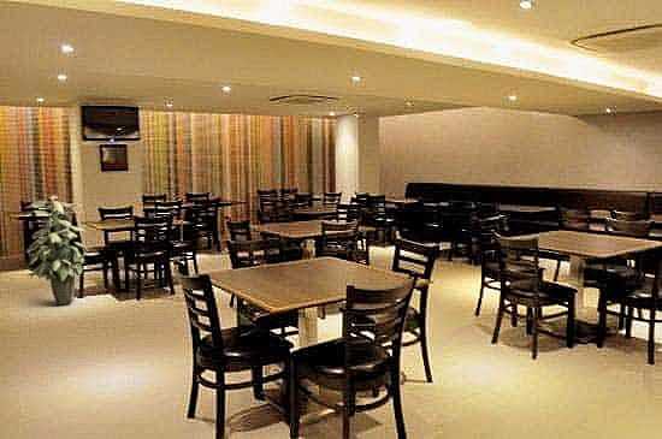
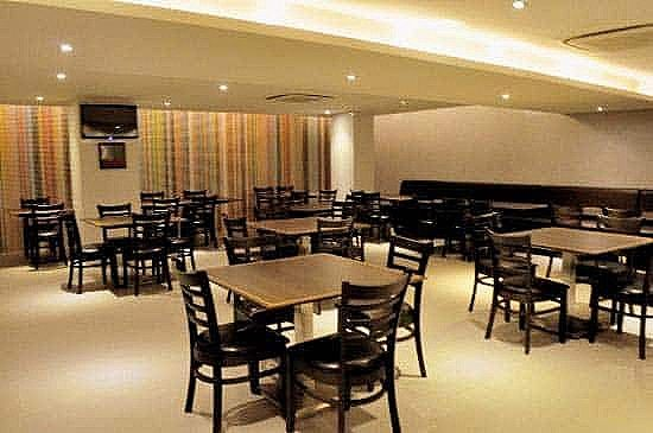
- indoor plant [25,195,89,305]
